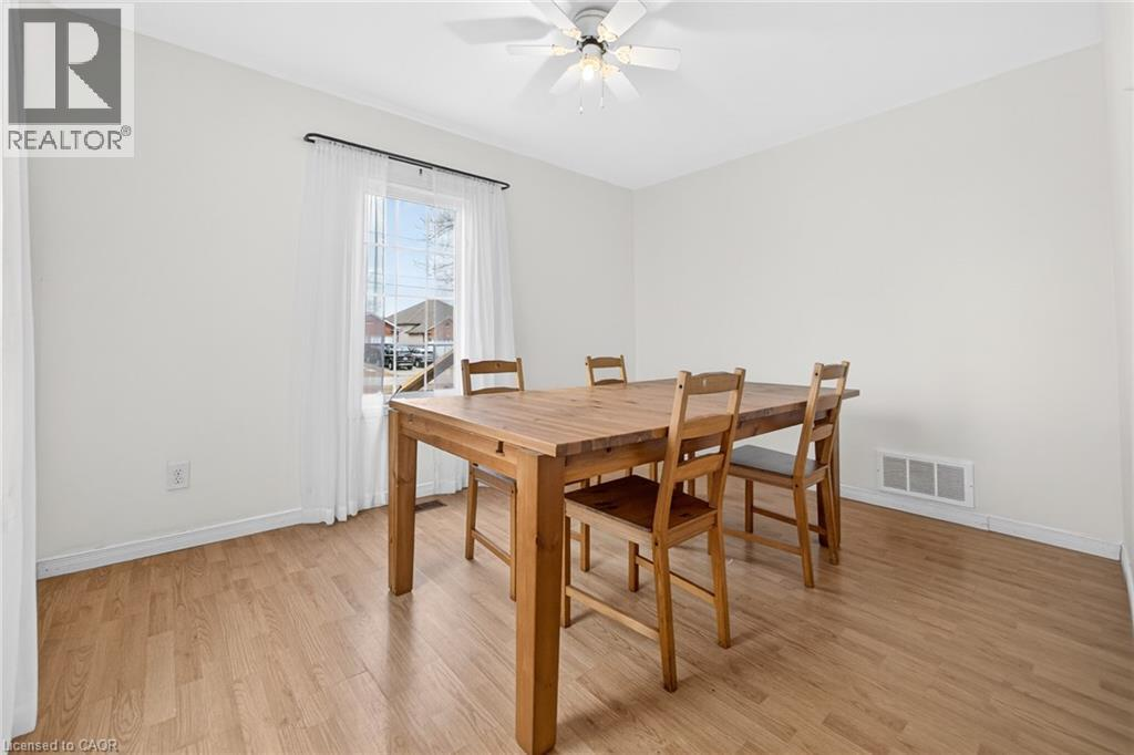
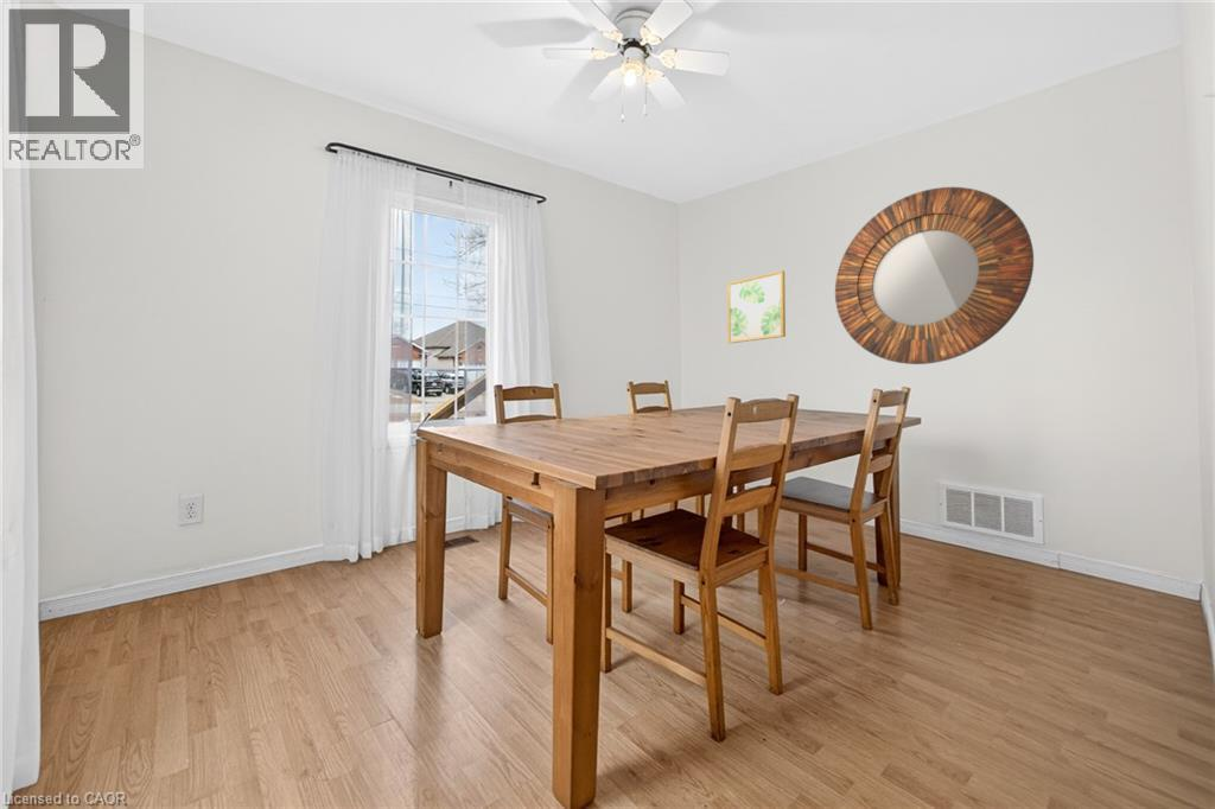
+ home mirror [834,186,1035,365]
+ wall art [726,269,787,344]
